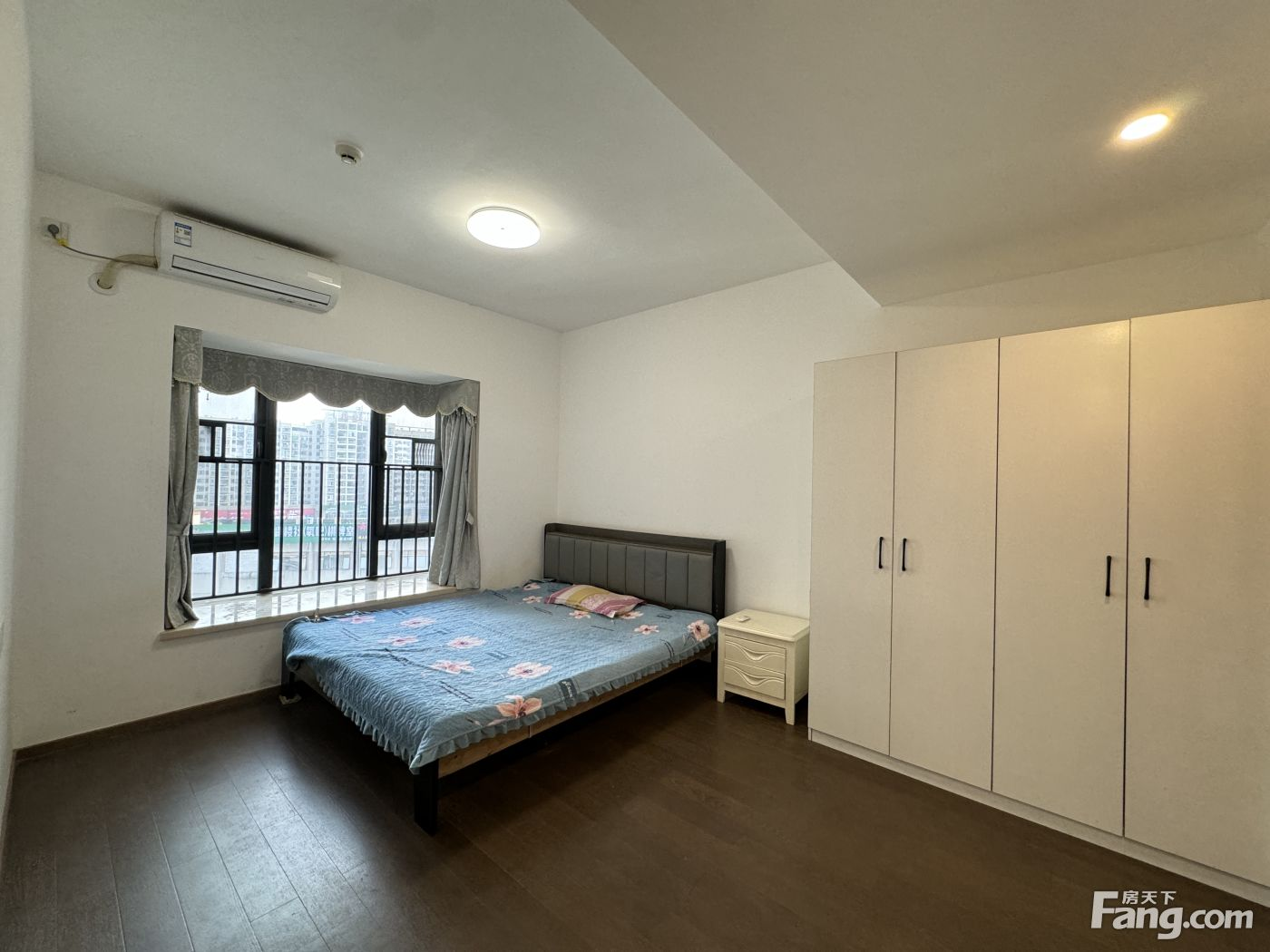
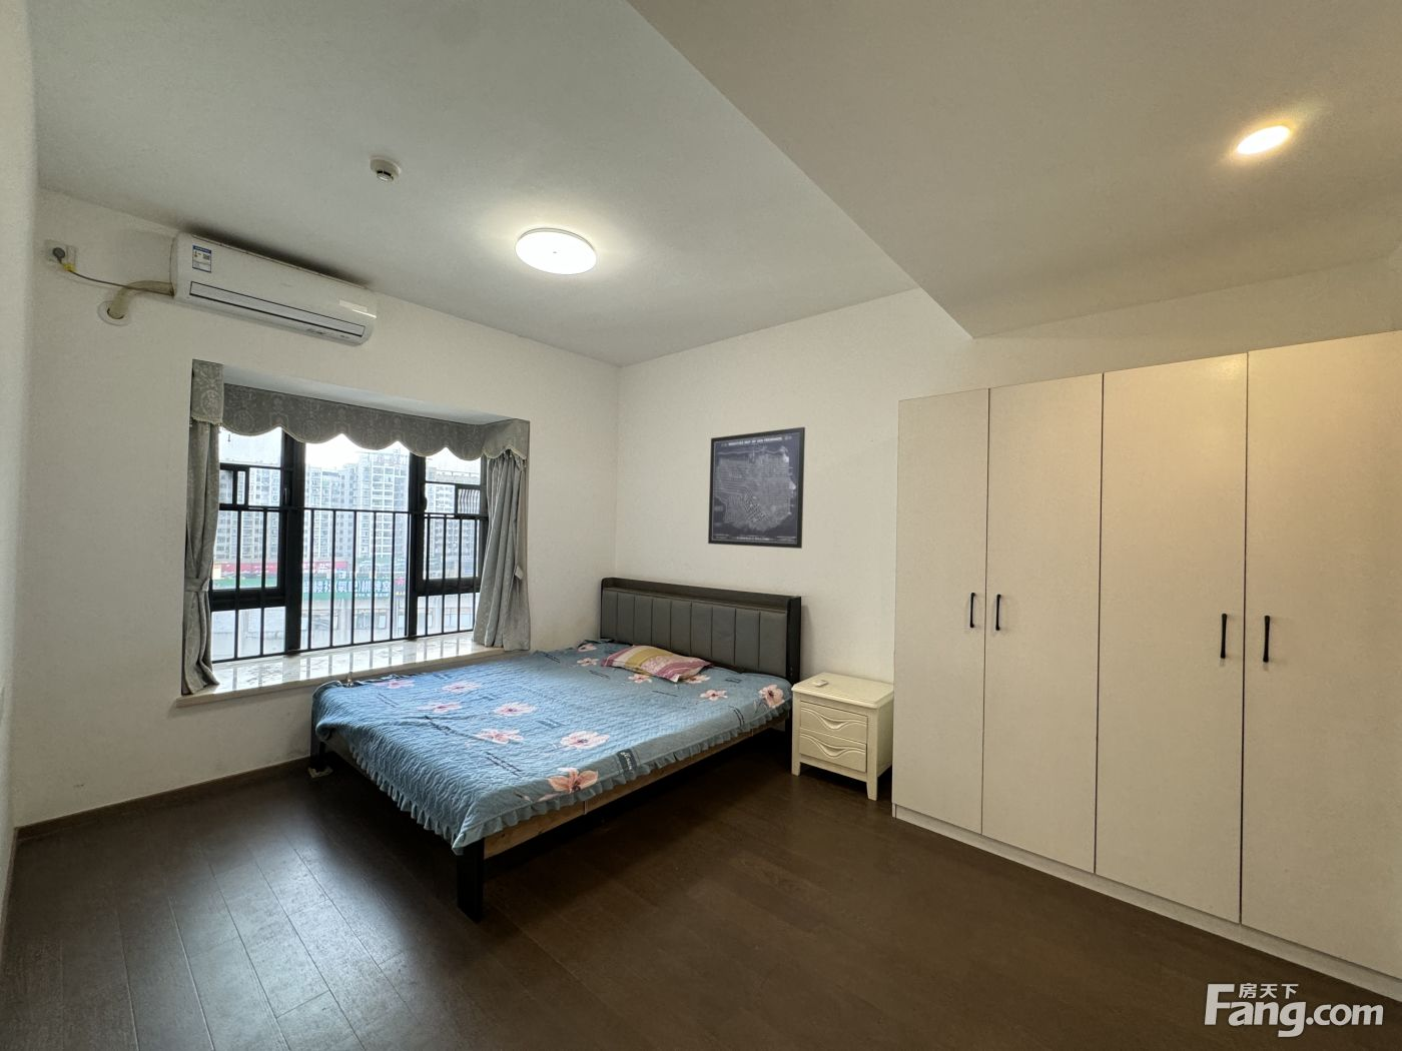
+ wall art [707,426,806,550]
